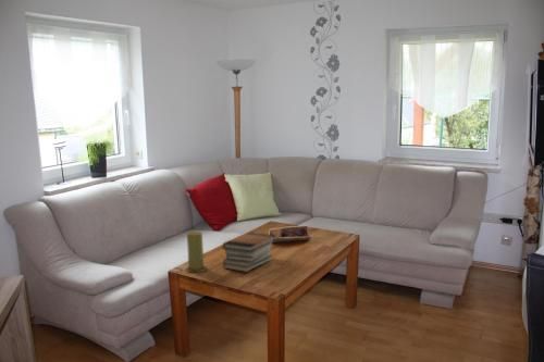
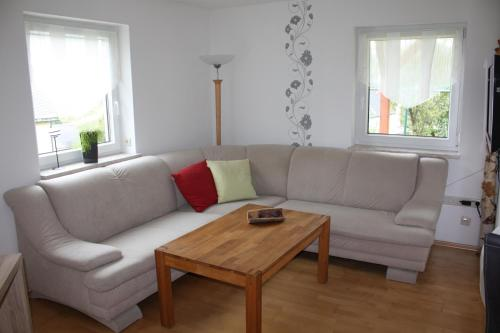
- book stack [221,232,276,273]
- candle [185,230,209,273]
